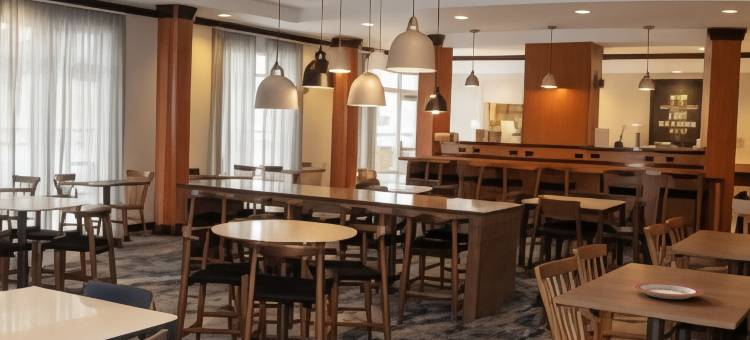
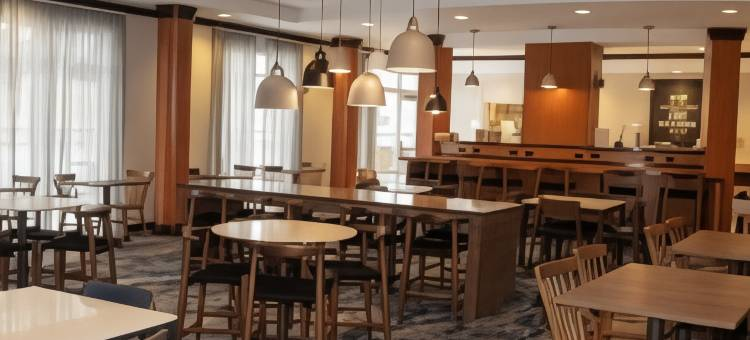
- plate [632,282,704,300]
